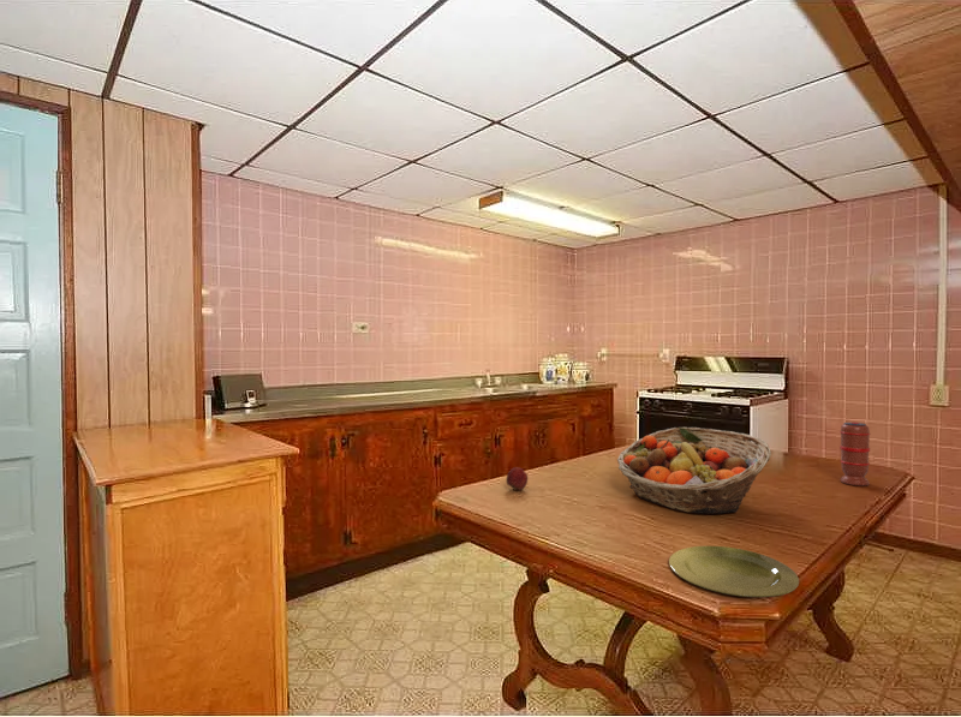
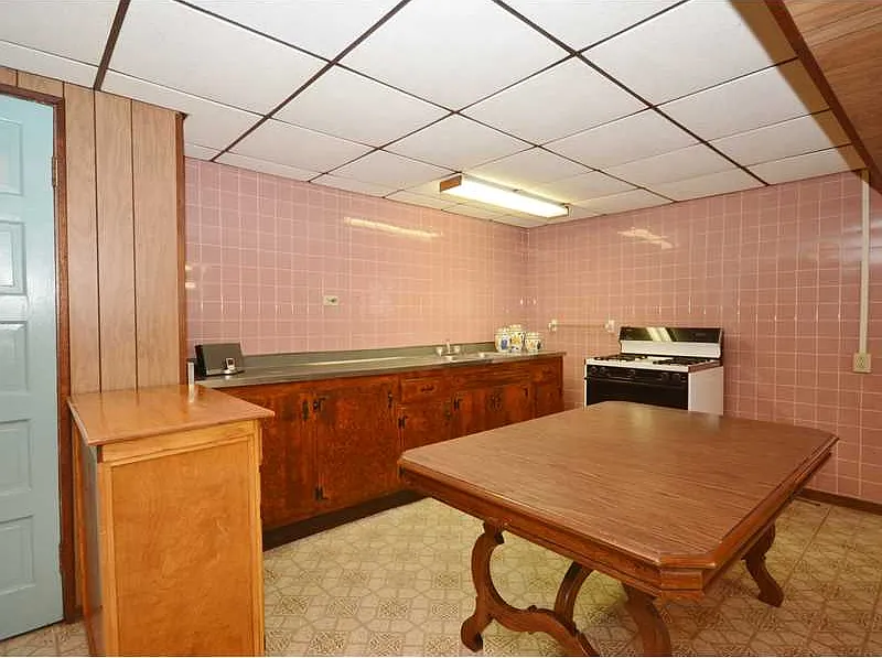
- plate [668,545,800,598]
- apple [505,466,529,491]
- fruit basket [616,426,772,515]
- spice grinder [838,422,871,486]
